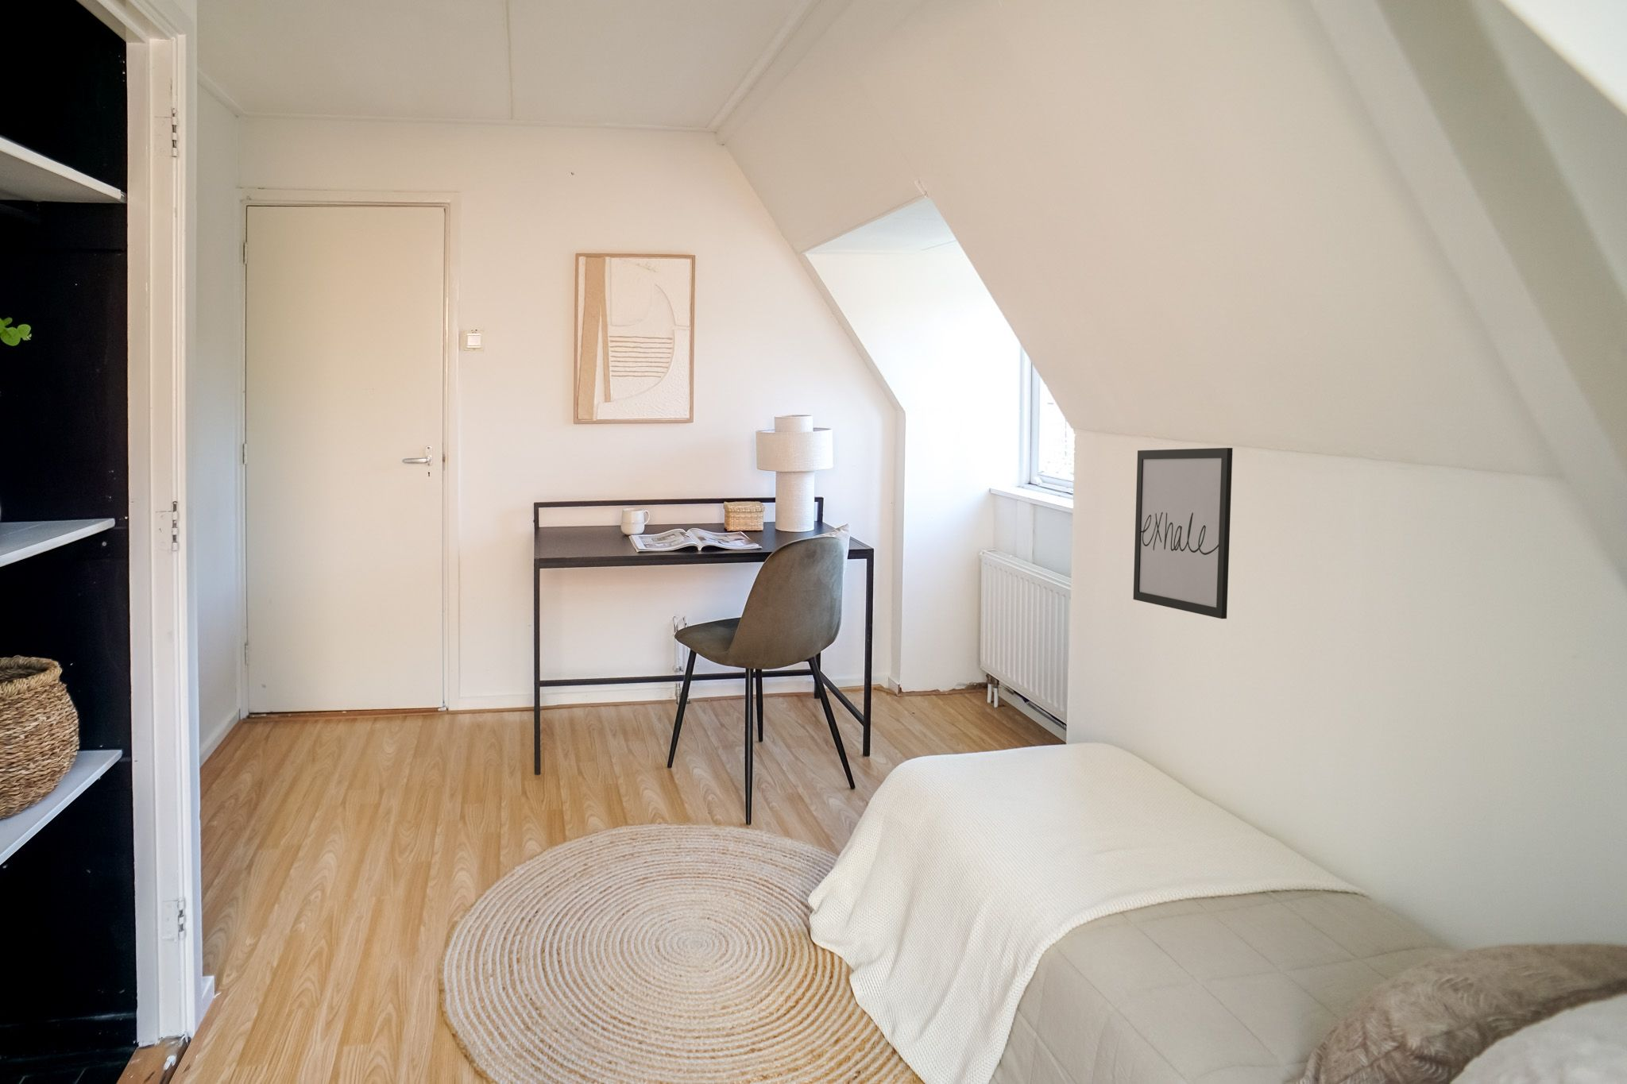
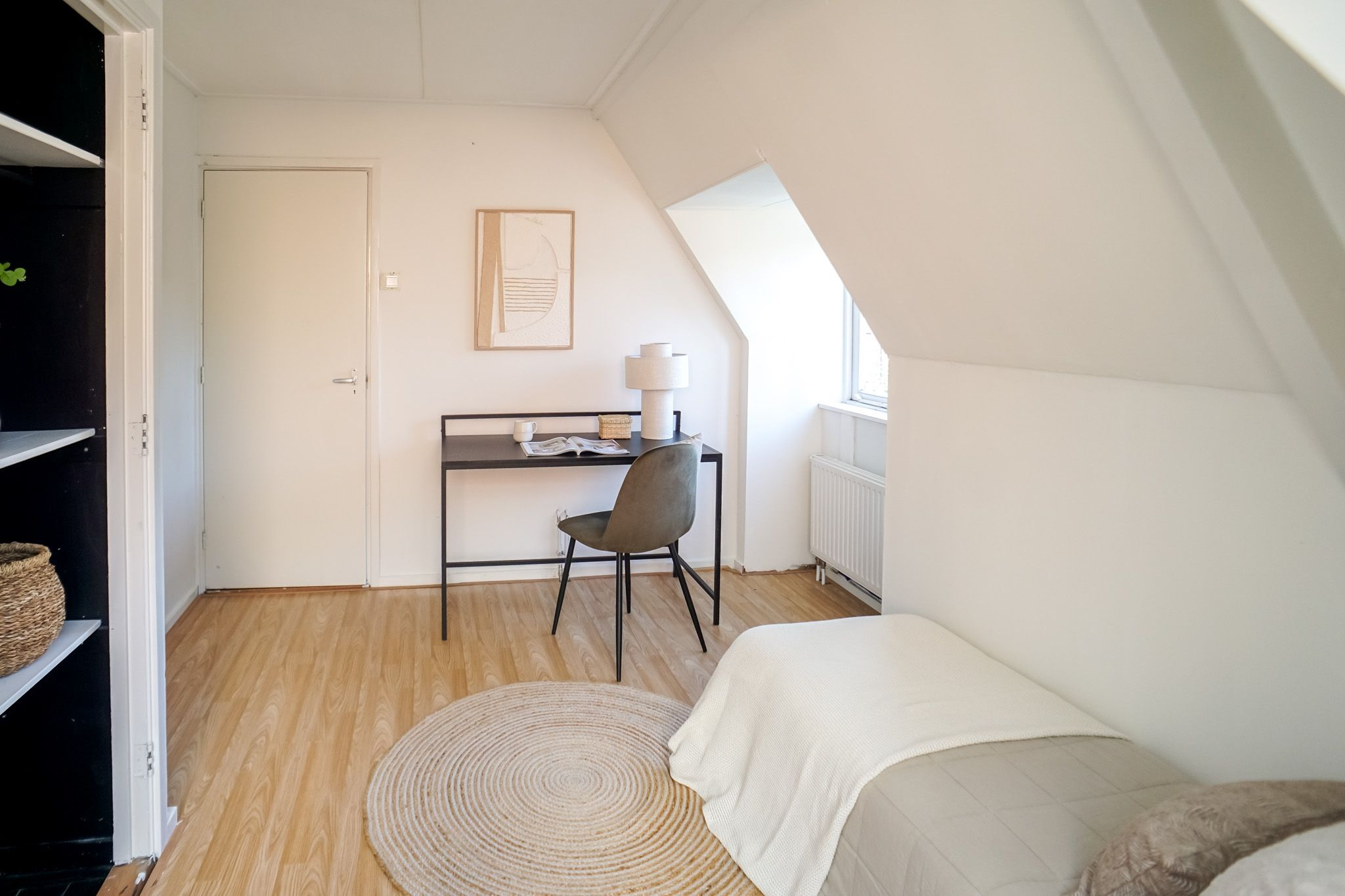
- wall art [1133,448,1234,619]
